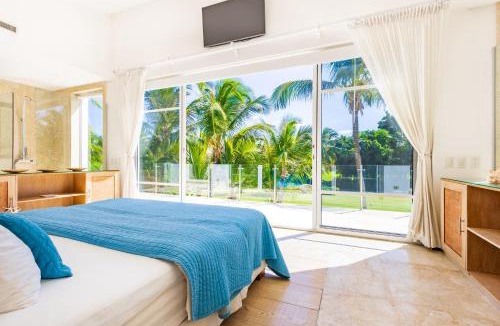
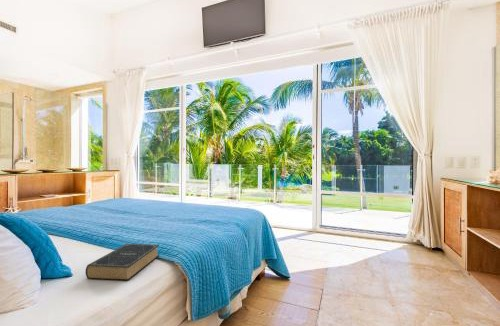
+ book [85,243,160,281]
